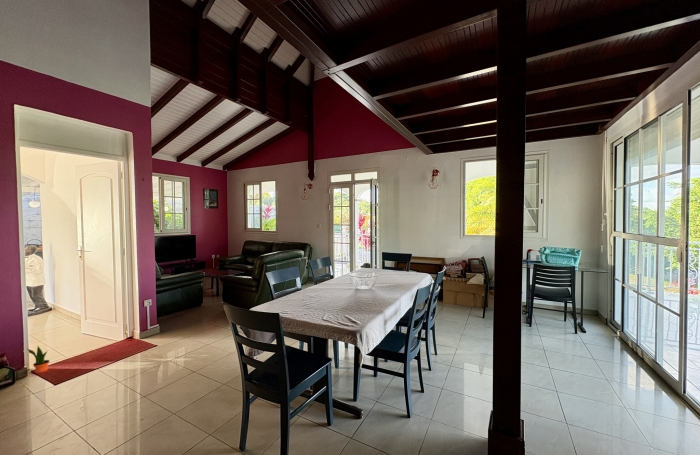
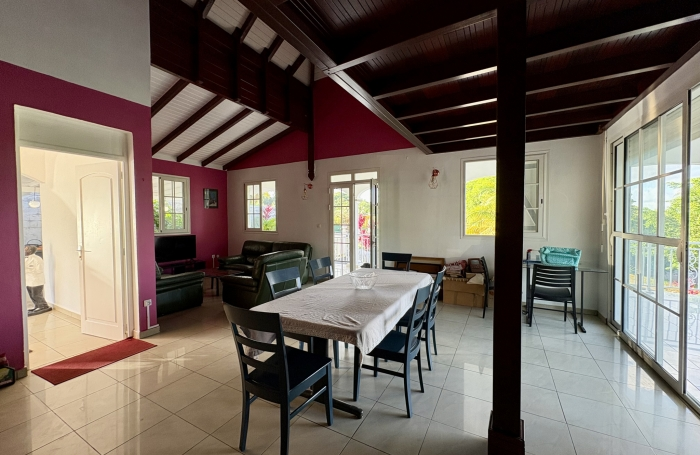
- potted plant [27,345,50,374]
